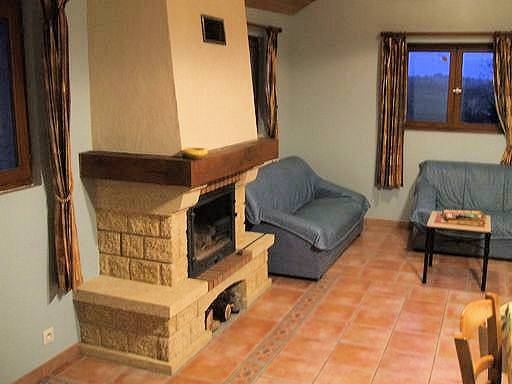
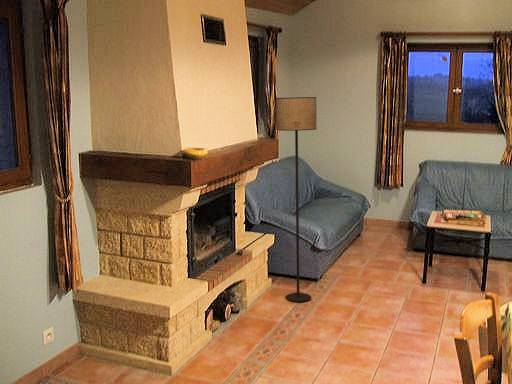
+ floor lamp [275,96,318,303]
